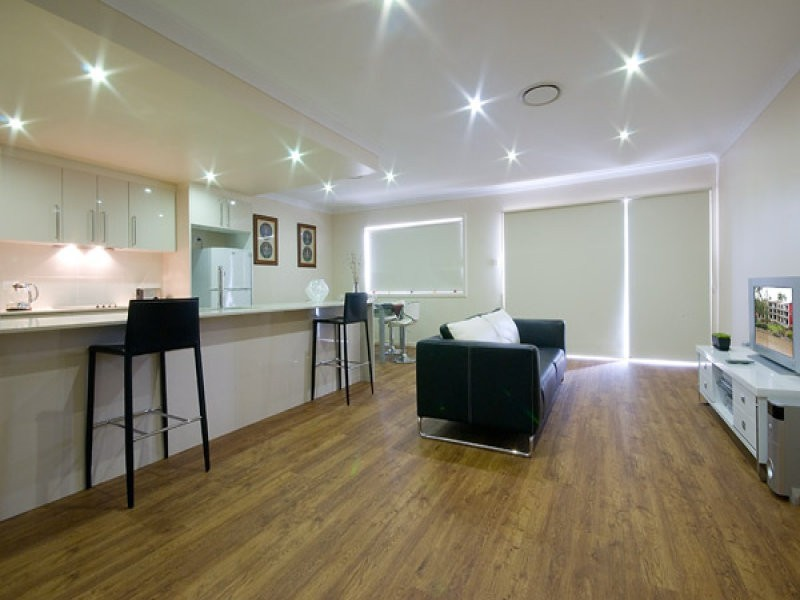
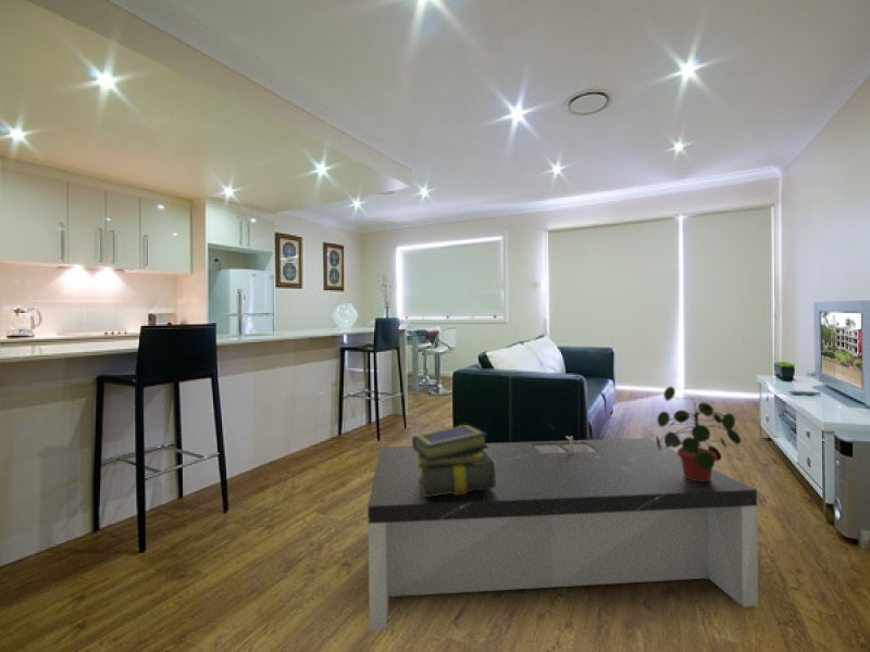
+ potted plant [655,386,742,481]
+ coffee table [366,435,759,631]
+ stack of books [411,424,496,497]
